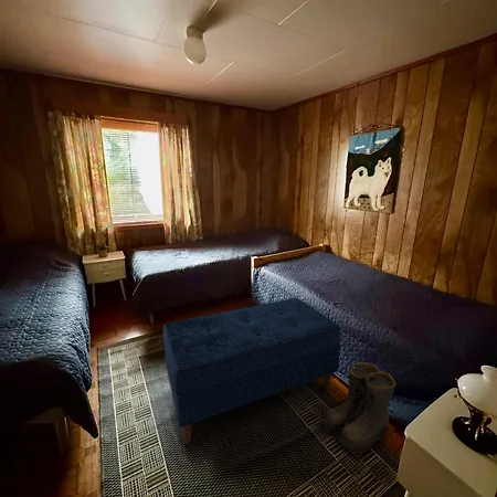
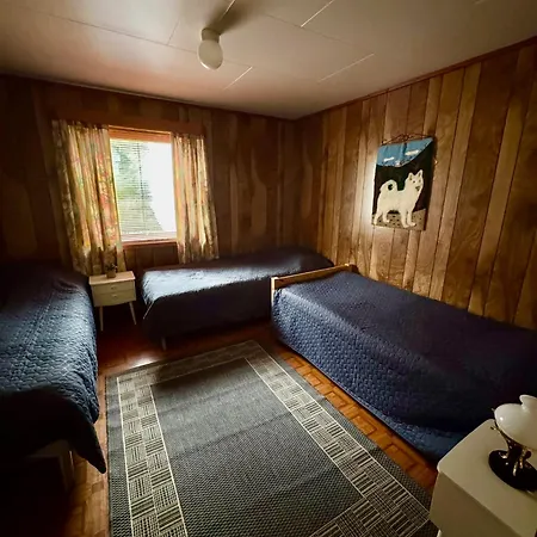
- boots [319,361,396,457]
- bench [162,297,342,445]
